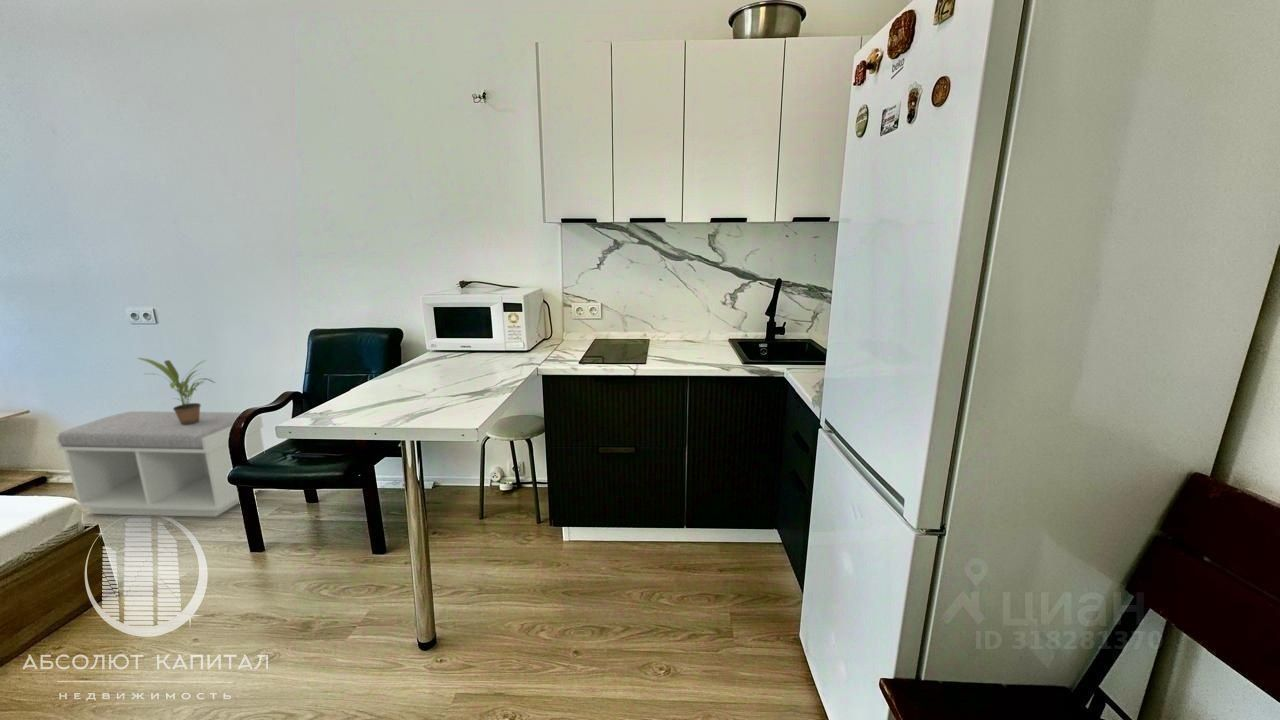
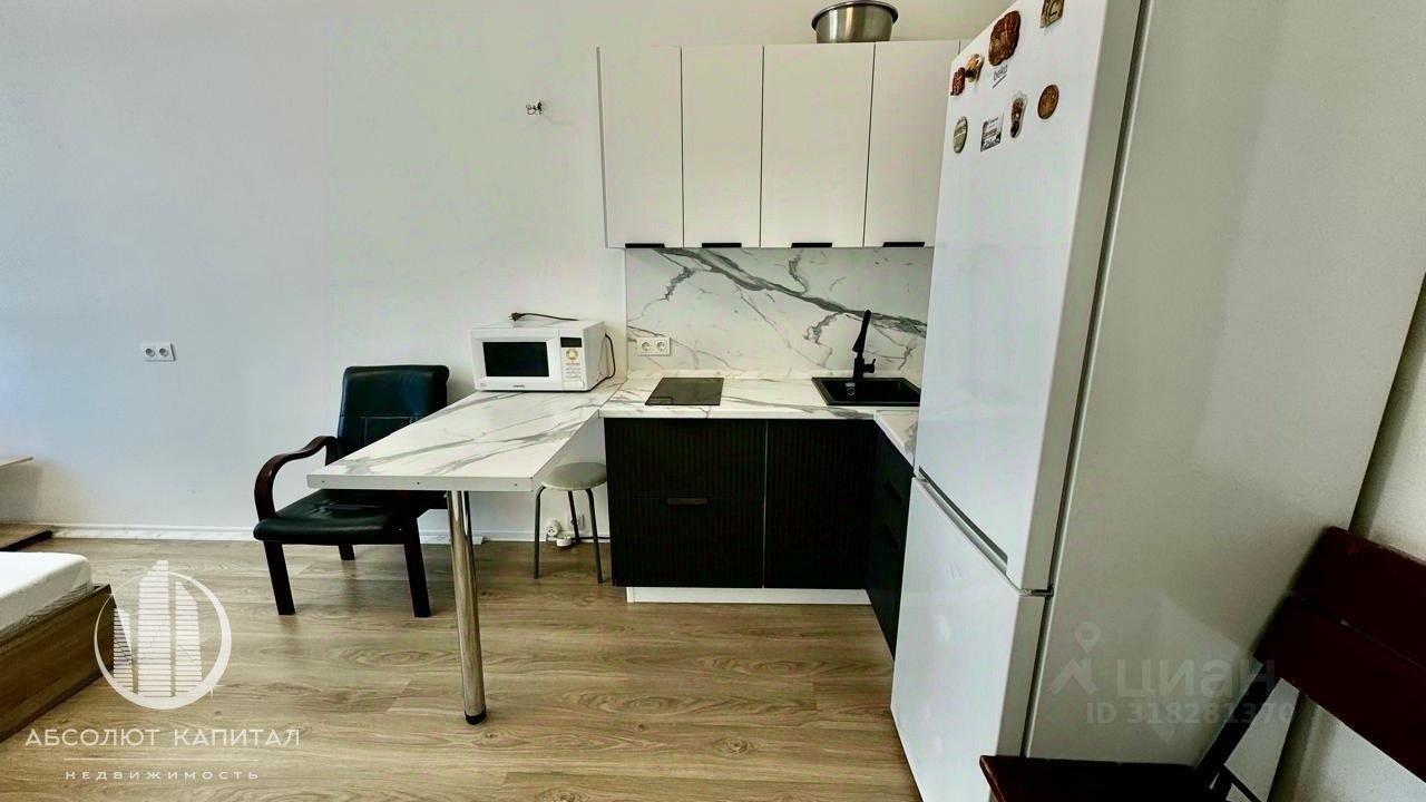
- potted plant [137,357,217,425]
- bench [55,410,265,517]
